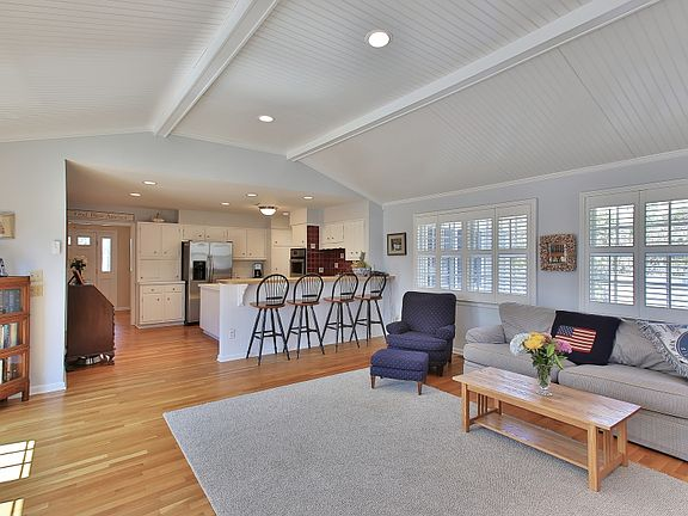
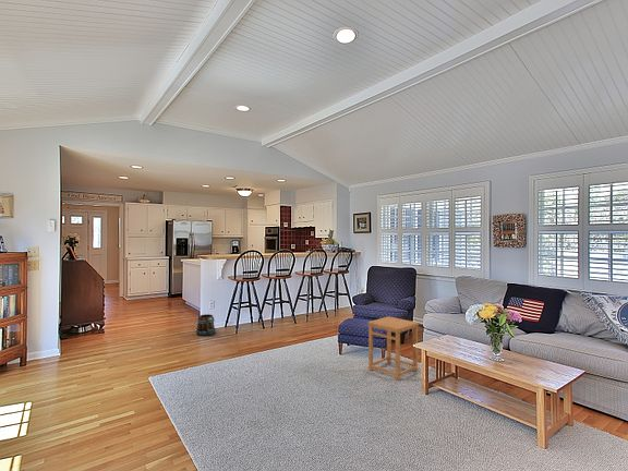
+ side table [367,315,420,381]
+ bucket [195,313,216,337]
